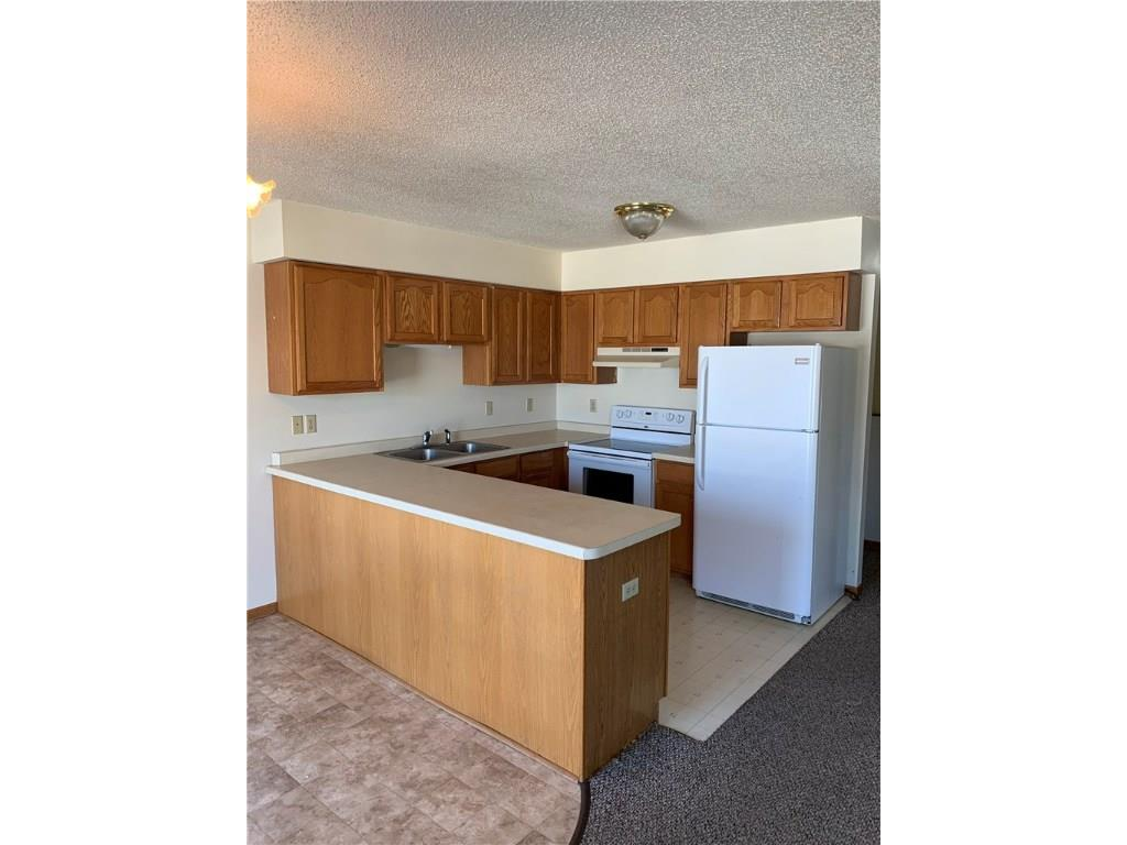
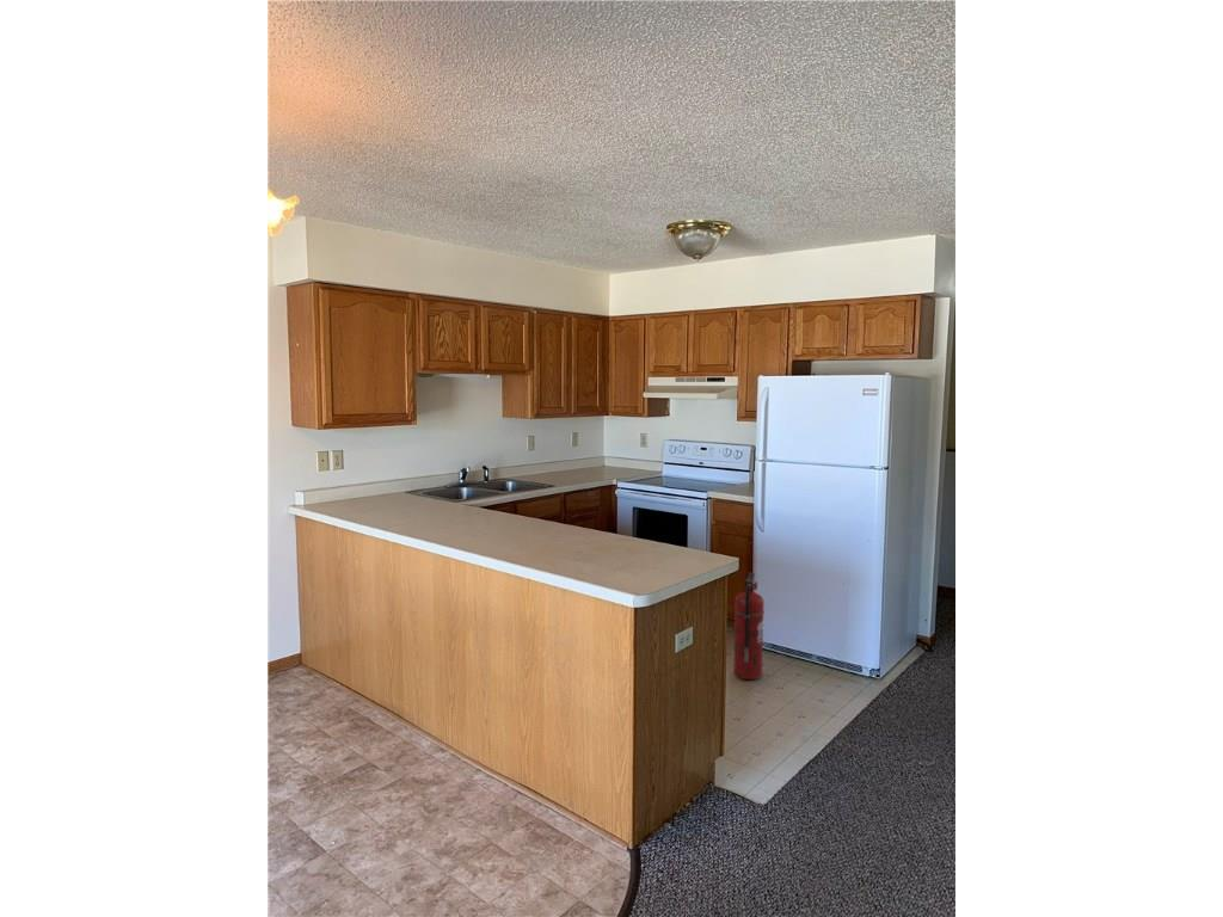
+ fire extinguisher [732,572,766,681]
